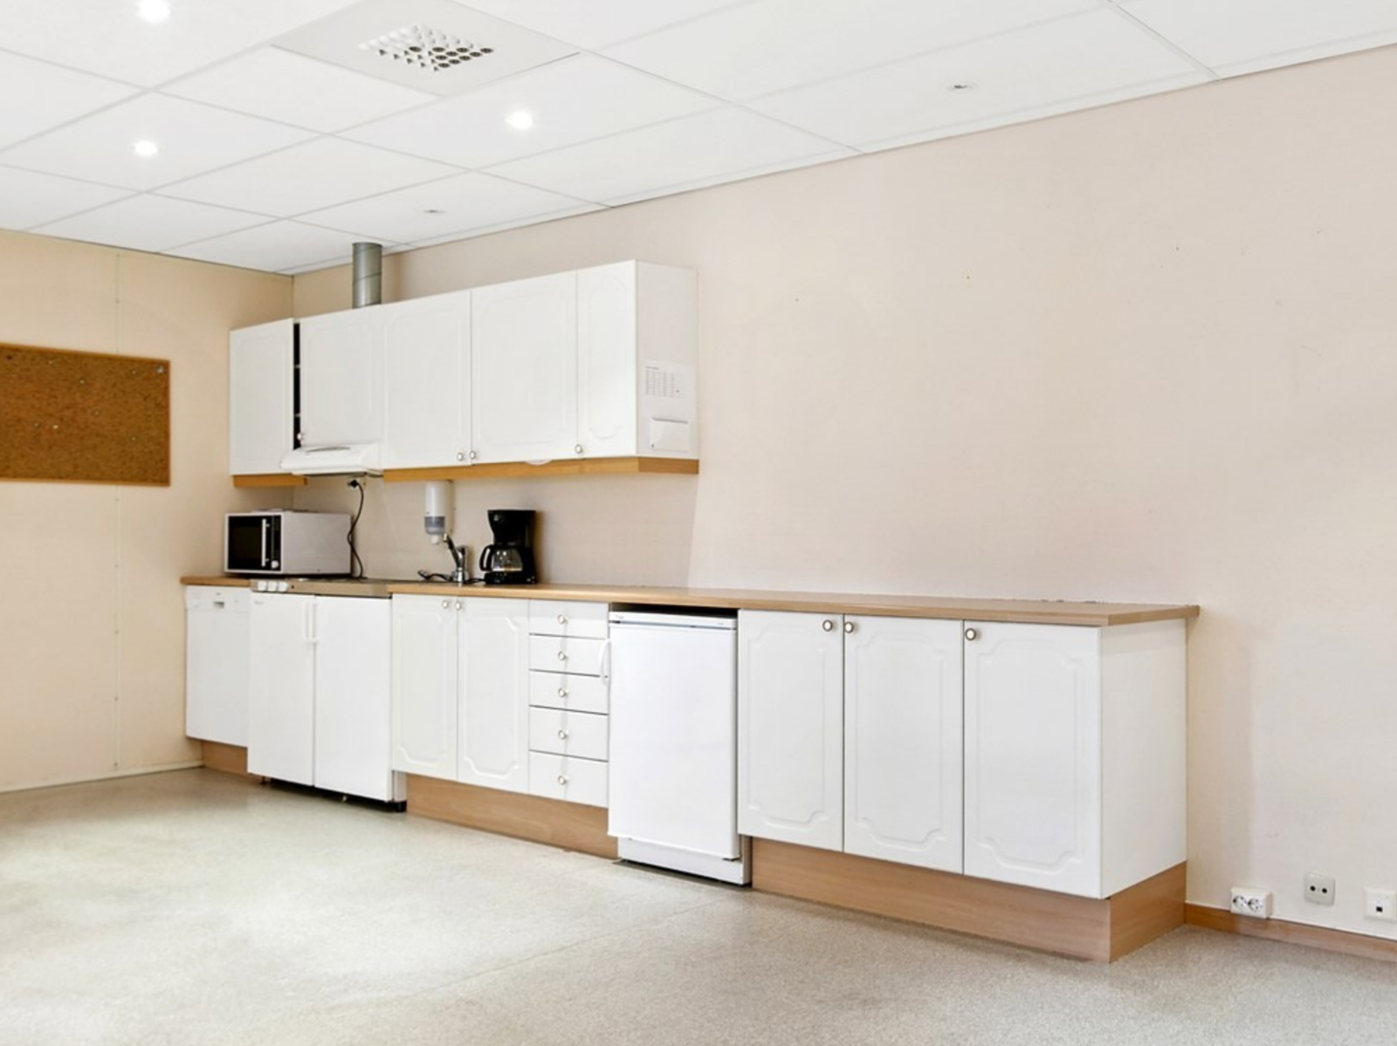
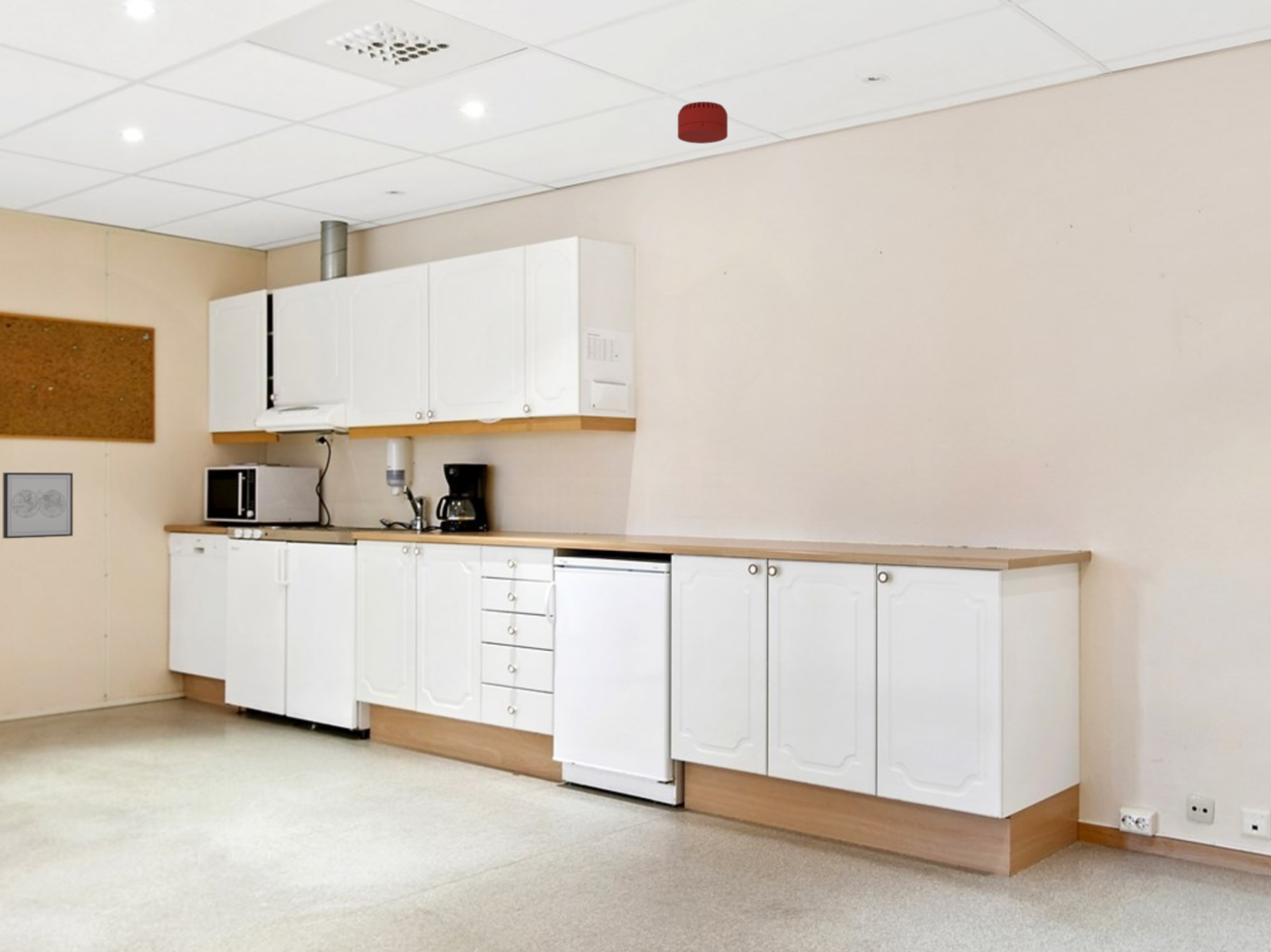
+ smoke detector [677,101,728,145]
+ wall art [2,472,74,539]
